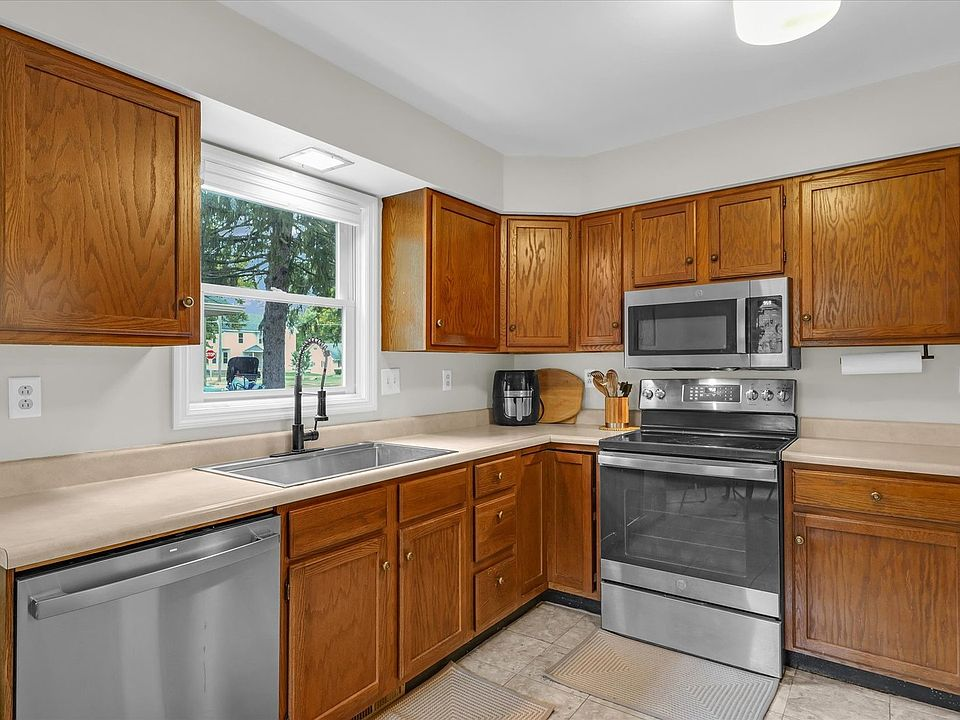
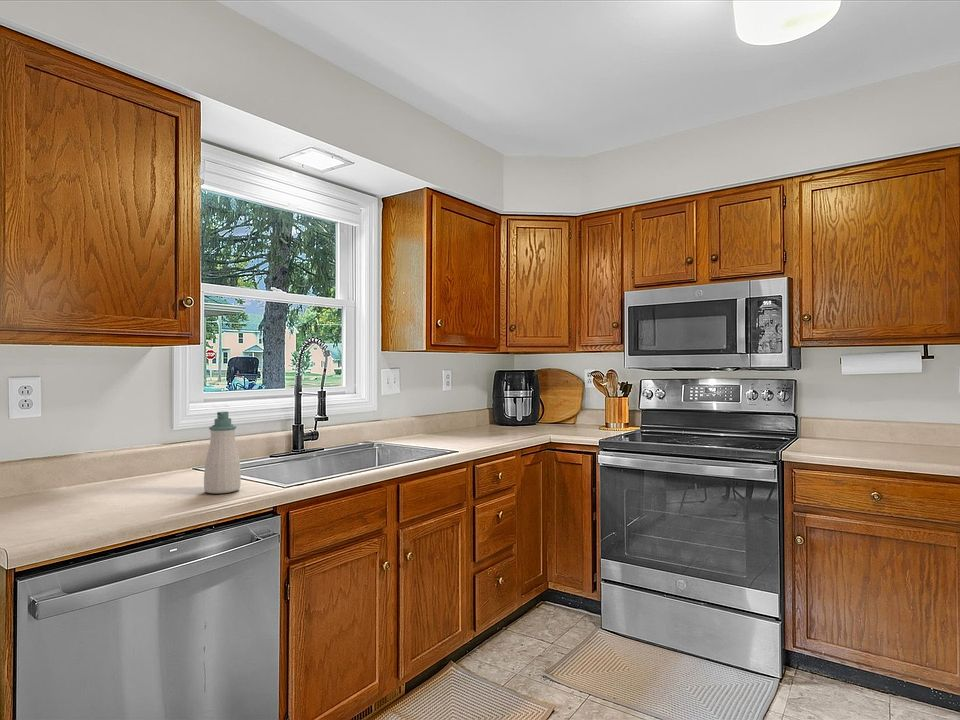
+ soap bottle [203,411,242,494]
